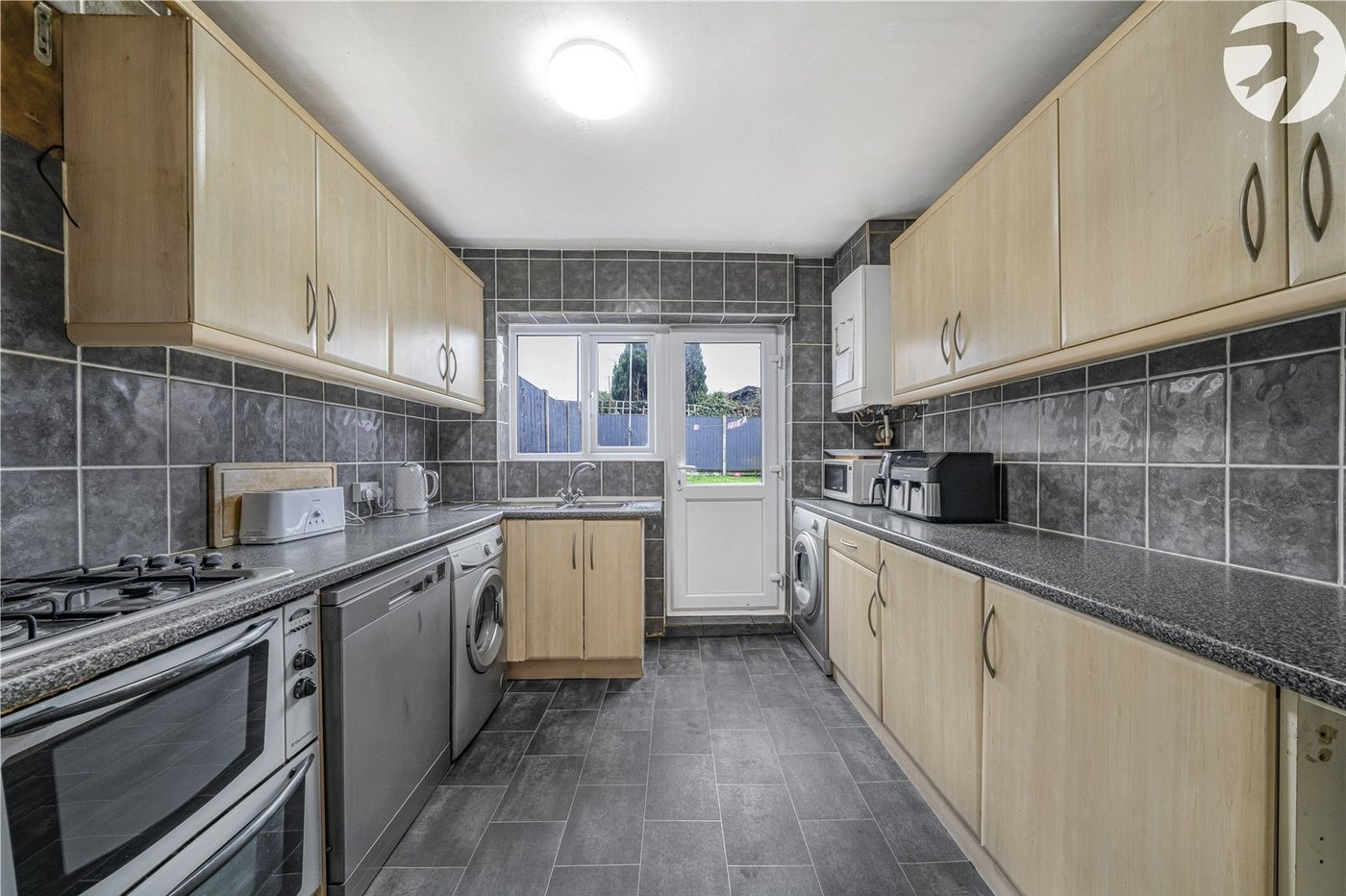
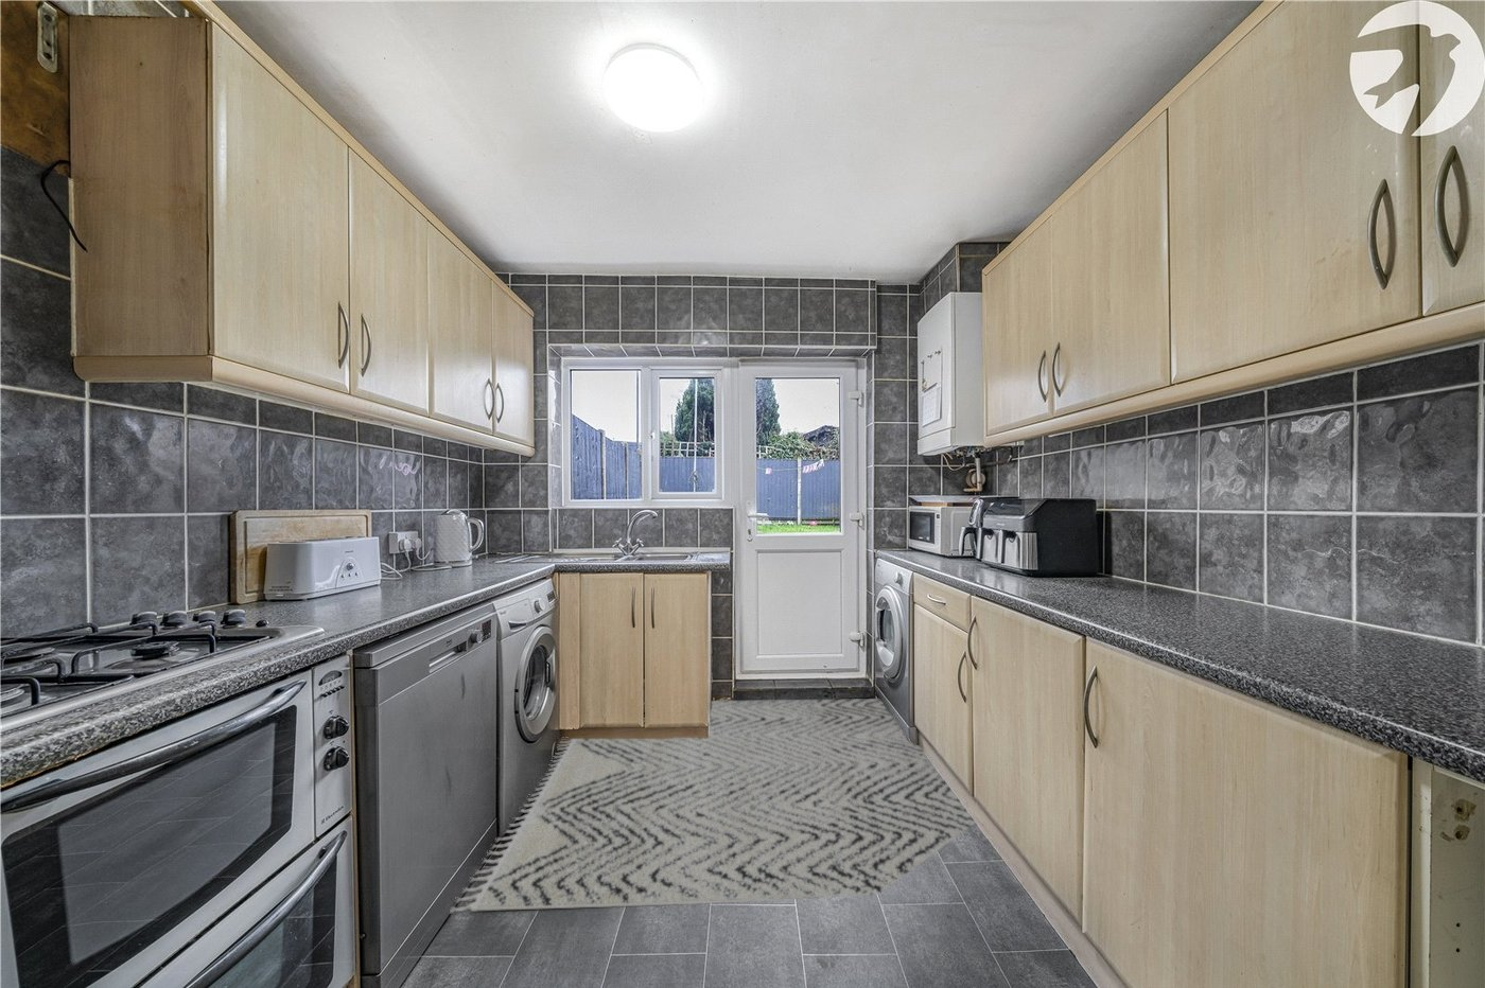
+ rug [449,698,976,915]
